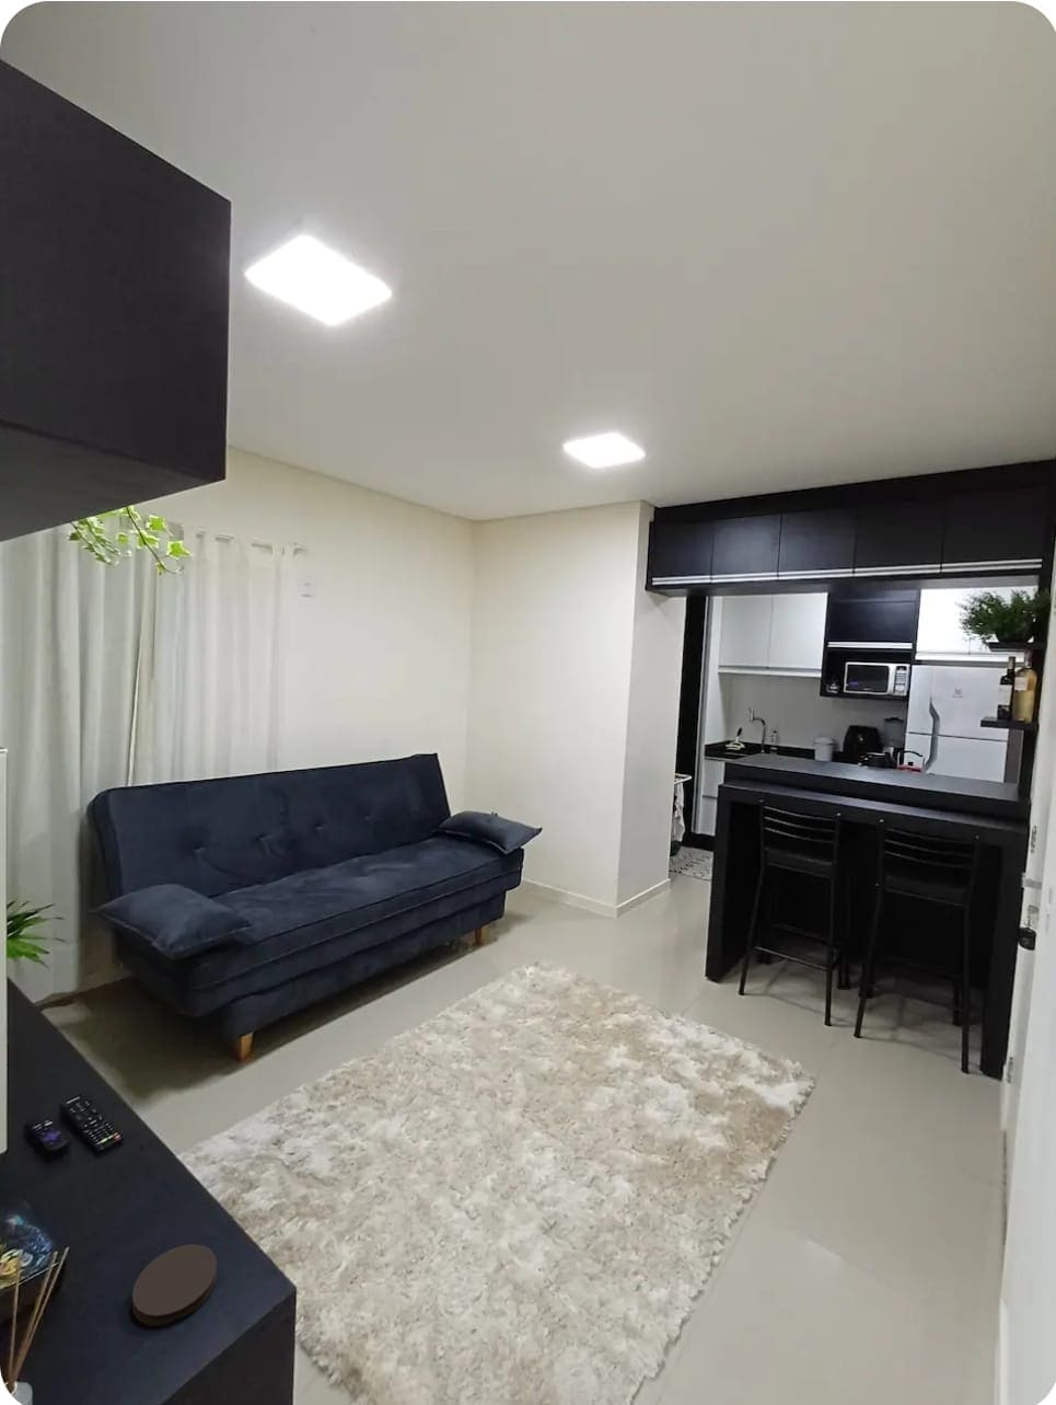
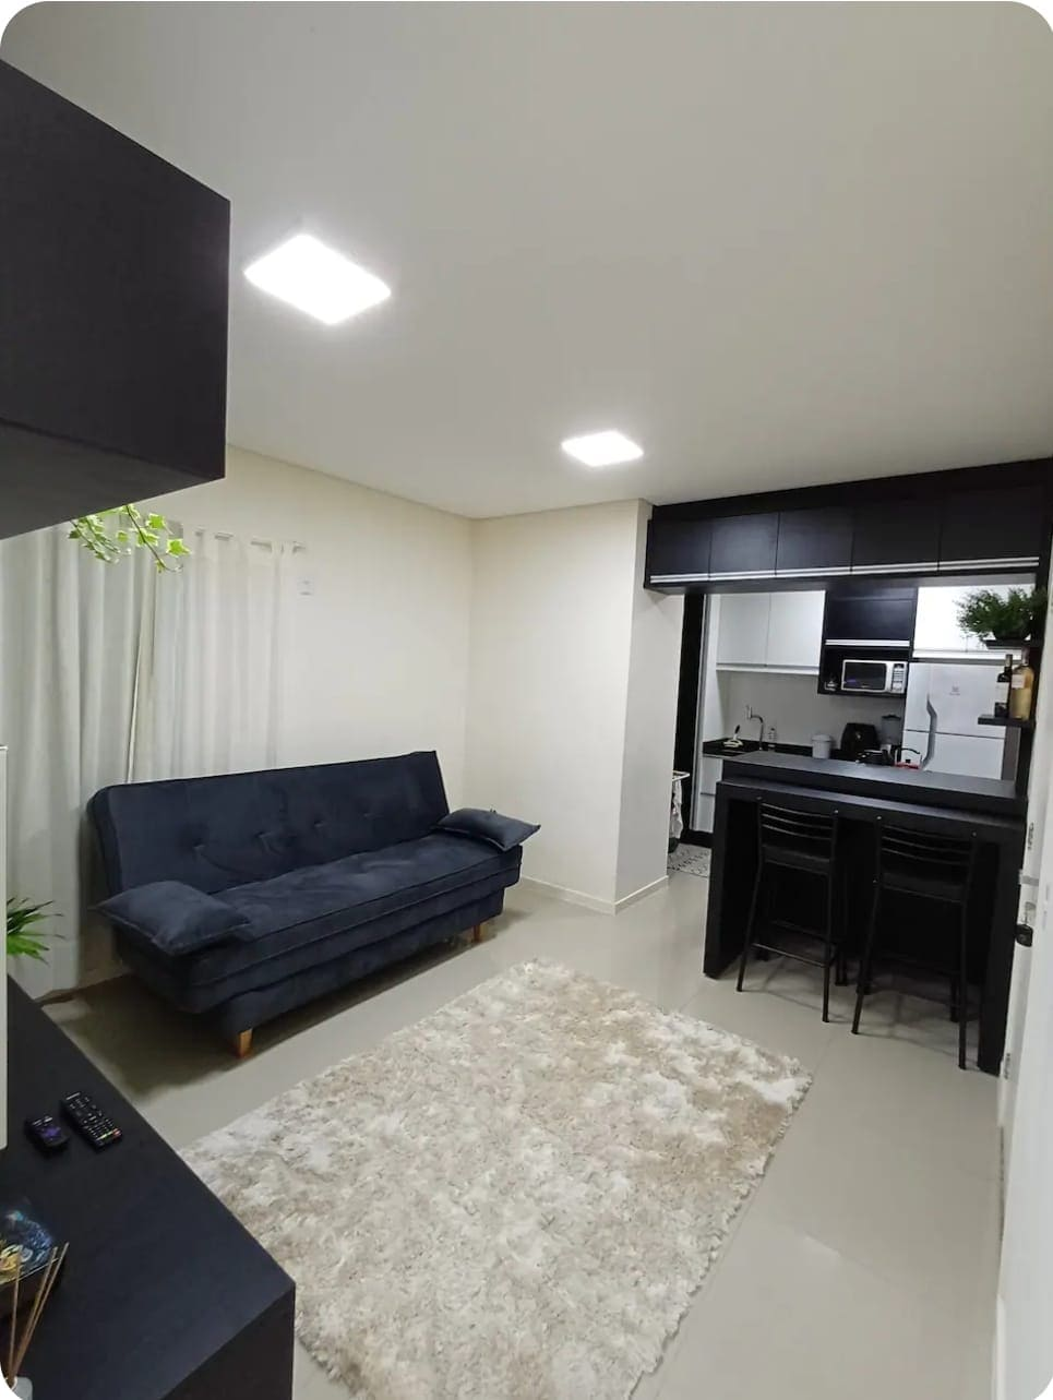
- coaster [131,1243,217,1326]
